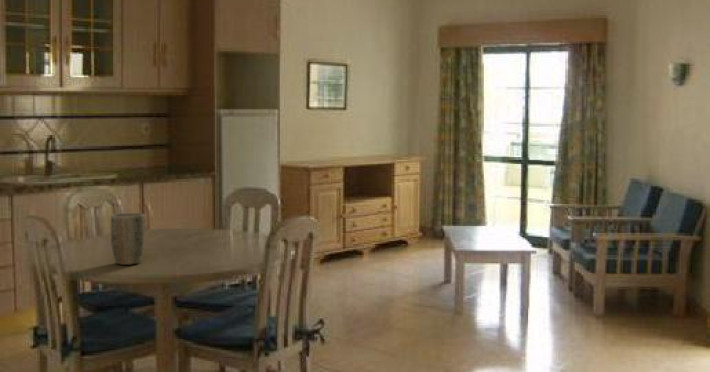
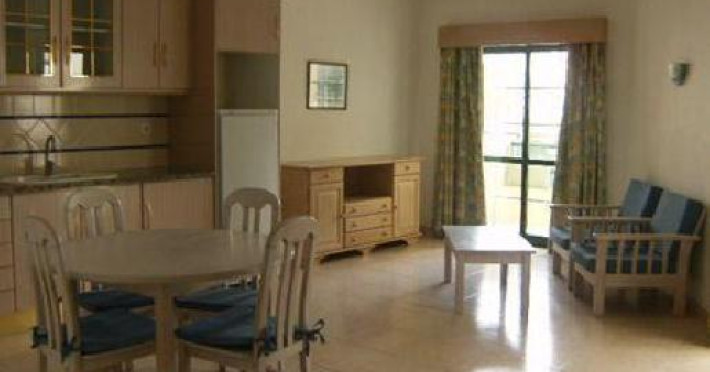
- plant pot [110,212,146,266]
